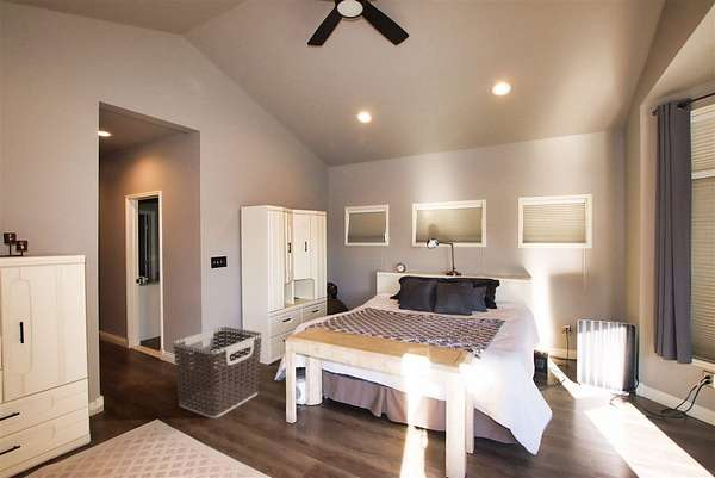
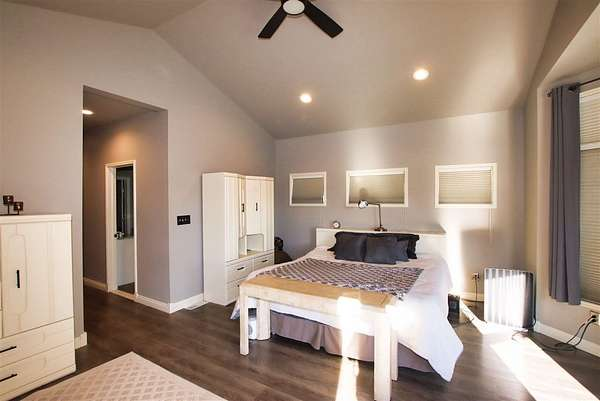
- clothes hamper [172,325,263,420]
